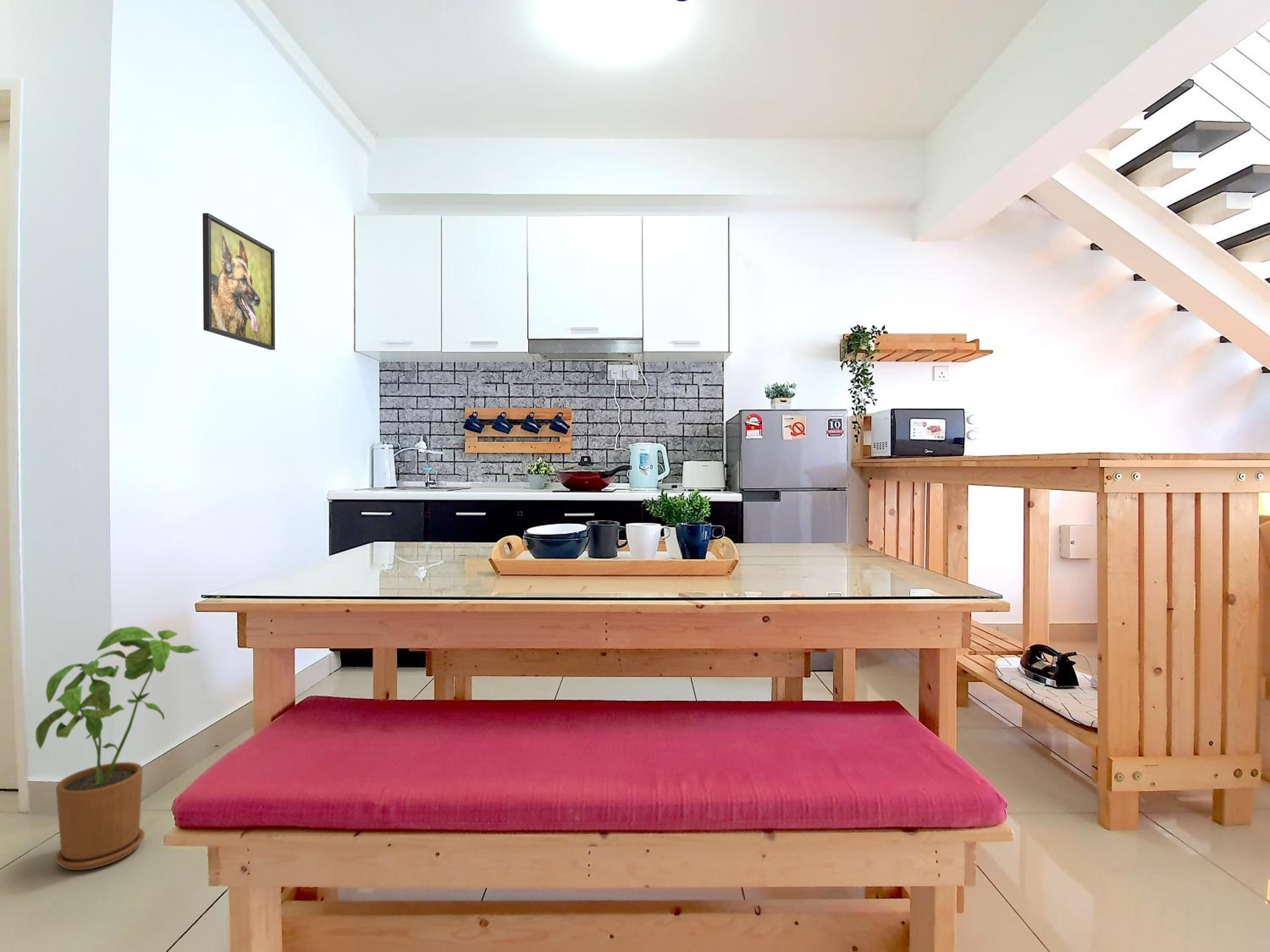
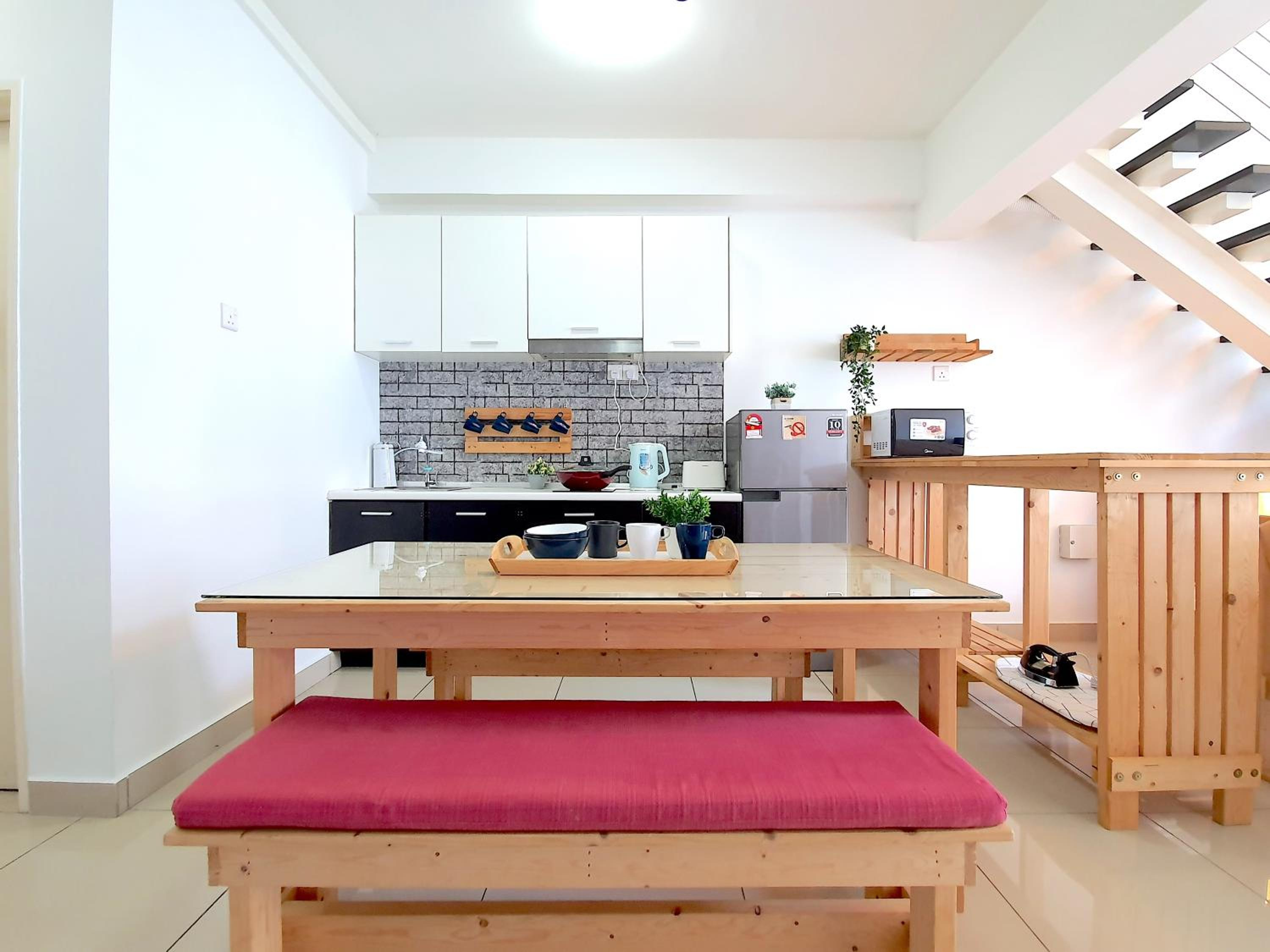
- house plant [35,626,200,870]
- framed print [202,213,276,350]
